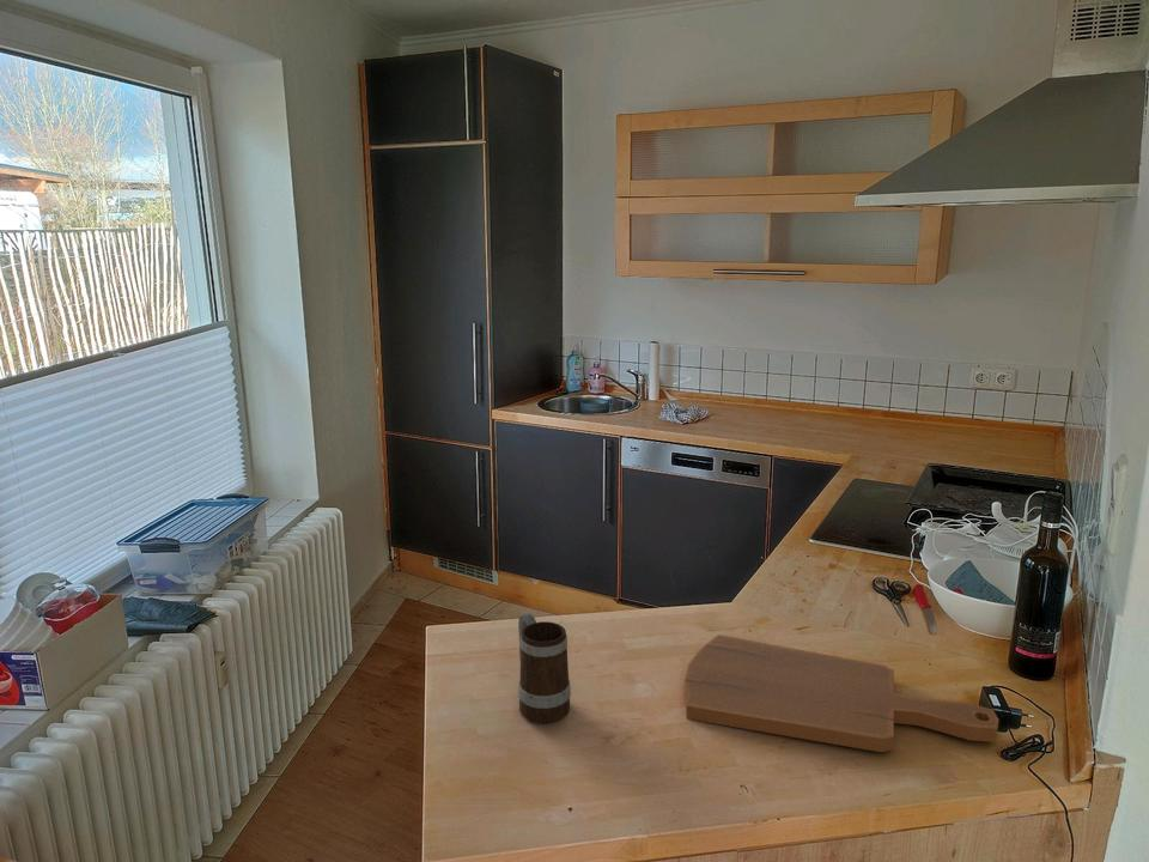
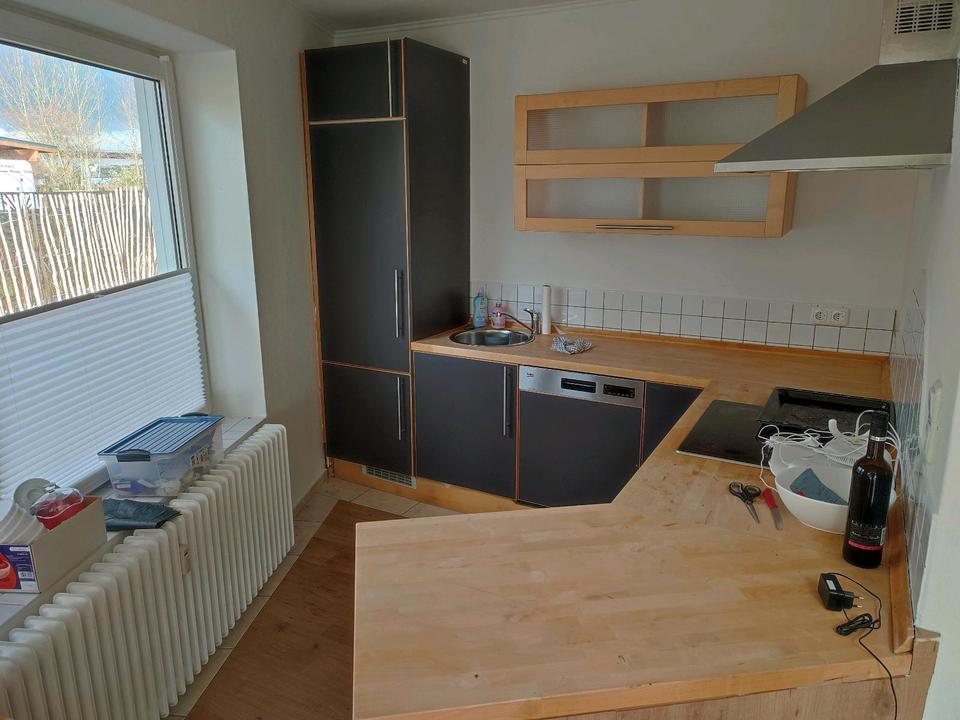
- cutting board [683,633,1001,753]
- mug [517,612,572,724]
